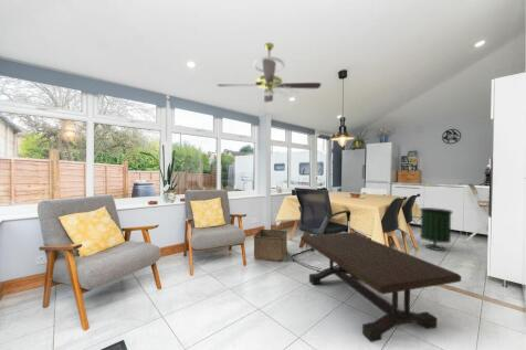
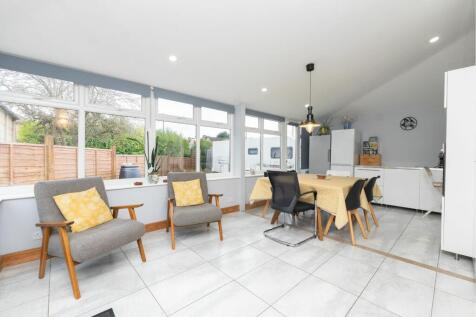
- trash can [419,206,454,252]
- ceiling fan [217,42,323,104]
- storage bin [252,229,288,263]
- coffee table [299,232,462,343]
